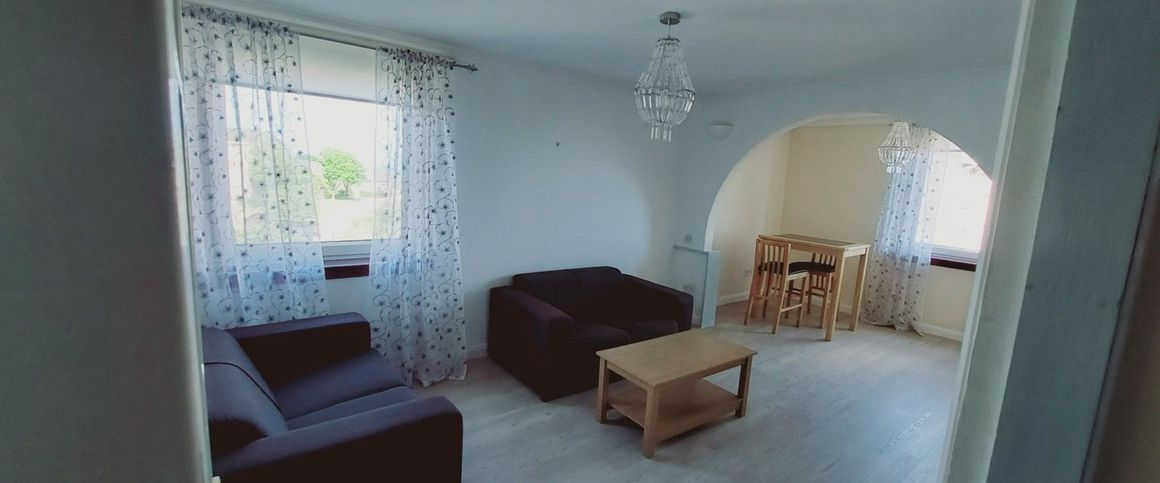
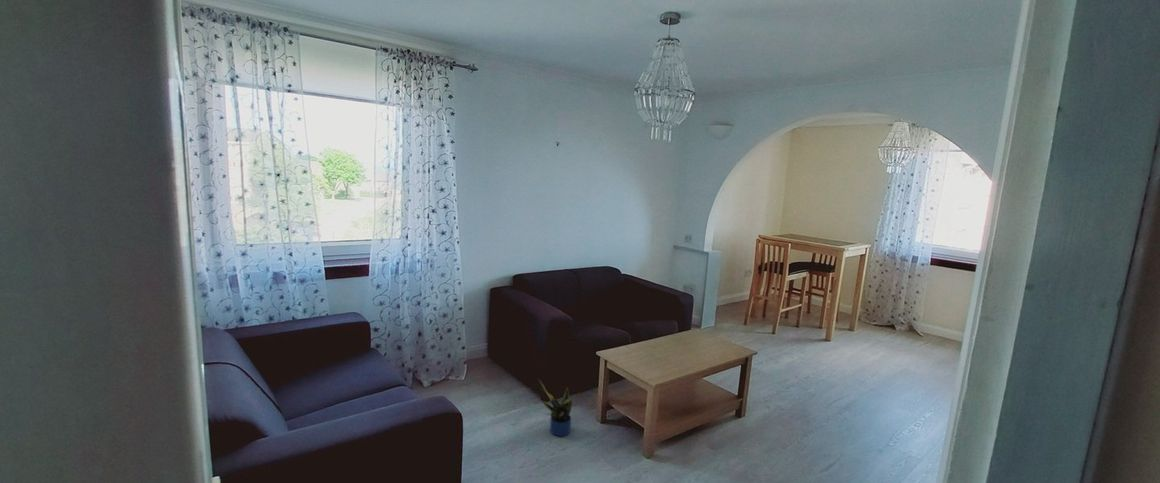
+ potted plant [537,378,573,437]
